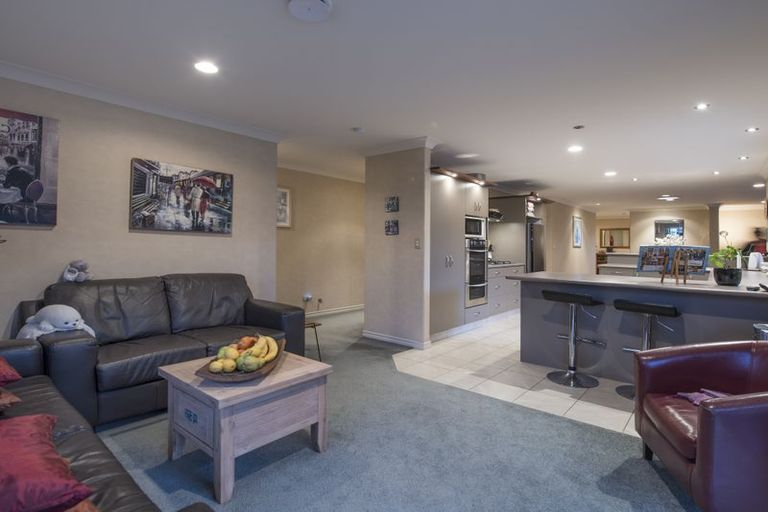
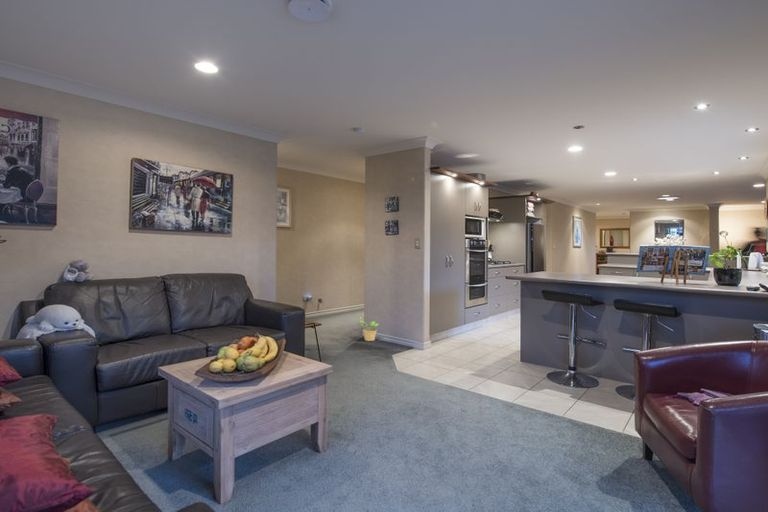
+ potted plant [358,316,380,342]
